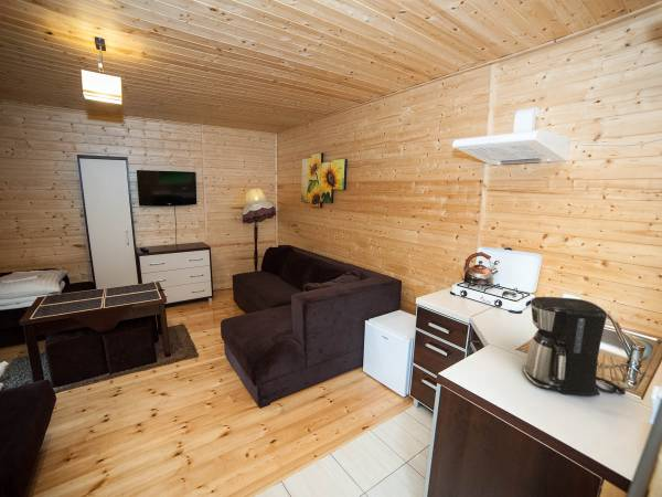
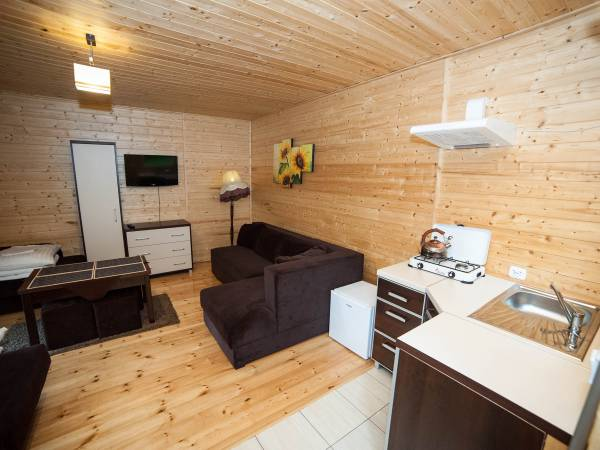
- coffee maker [522,296,627,396]
